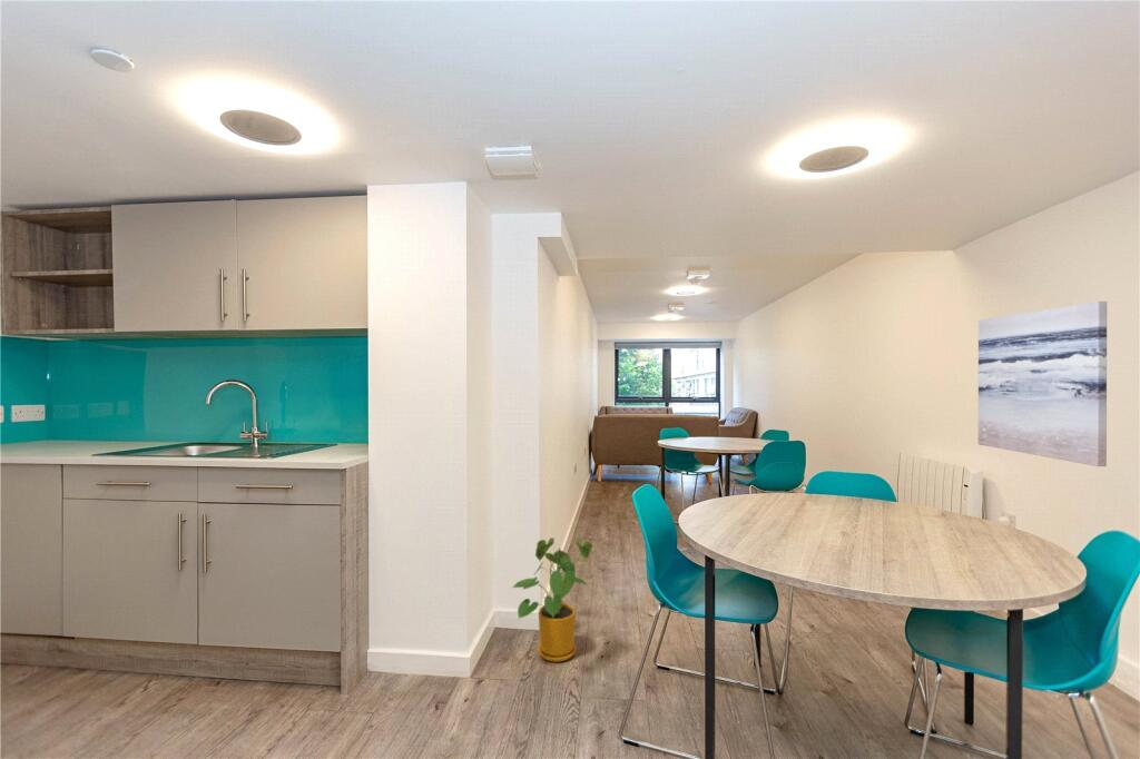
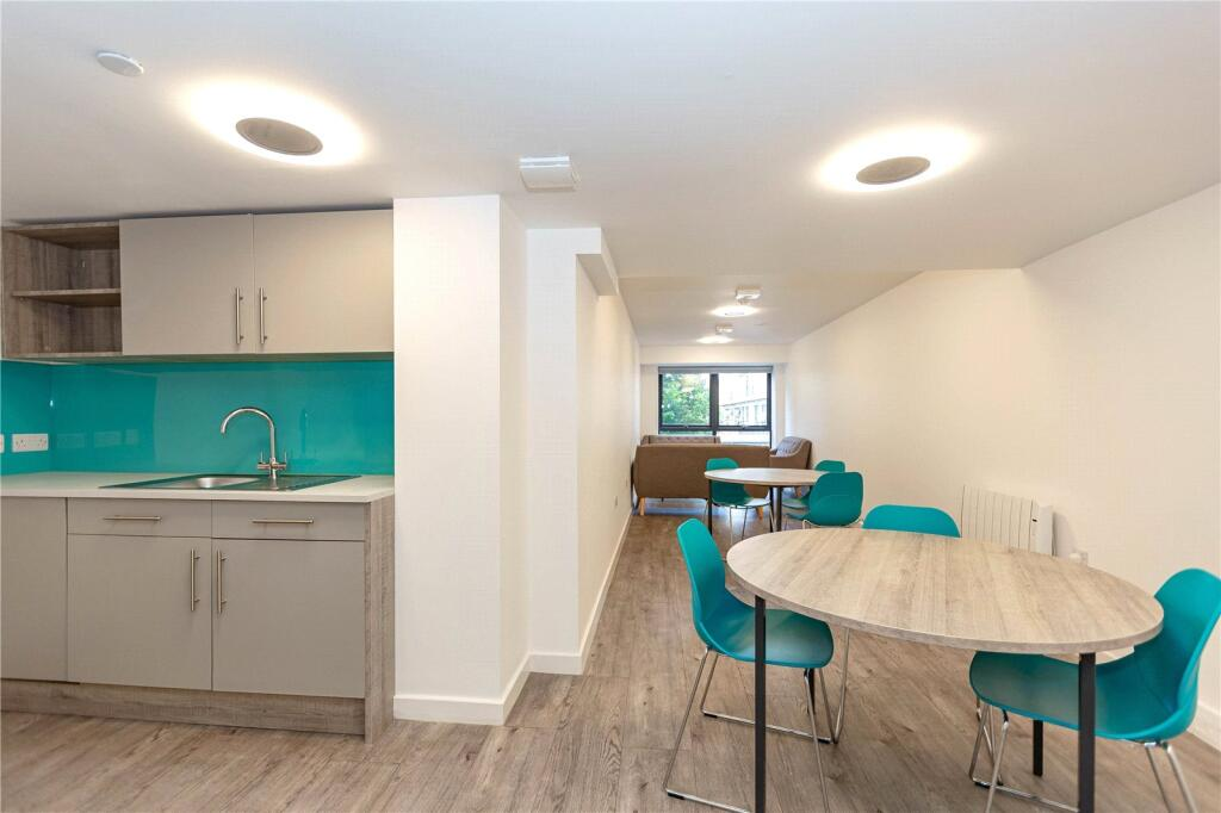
- house plant [511,536,593,663]
- wall art [977,300,1108,467]
